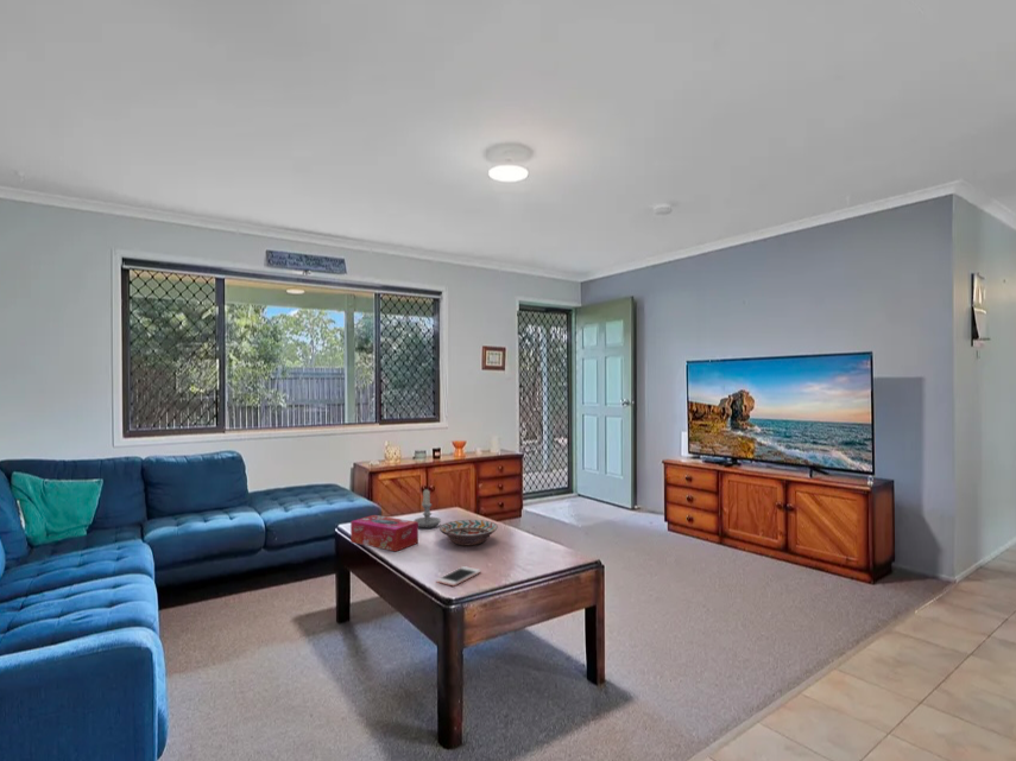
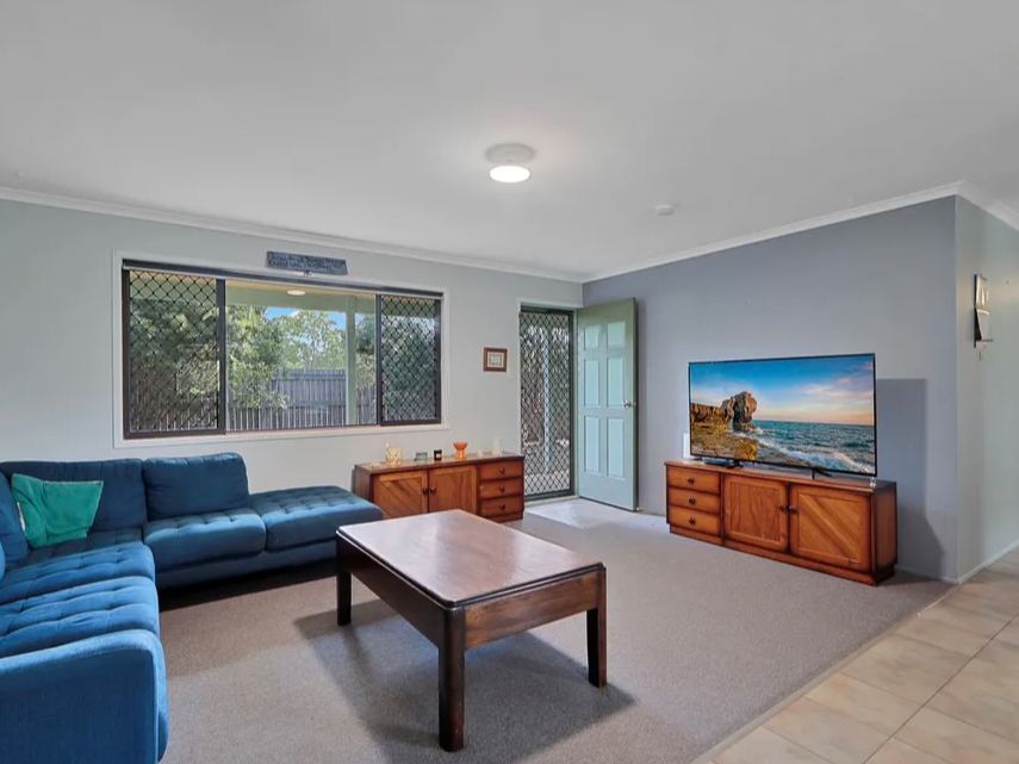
- candle [412,488,442,528]
- tissue box [349,514,419,552]
- cell phone [435,565,482,586]
- decorative bowl [438,519,499,546]
